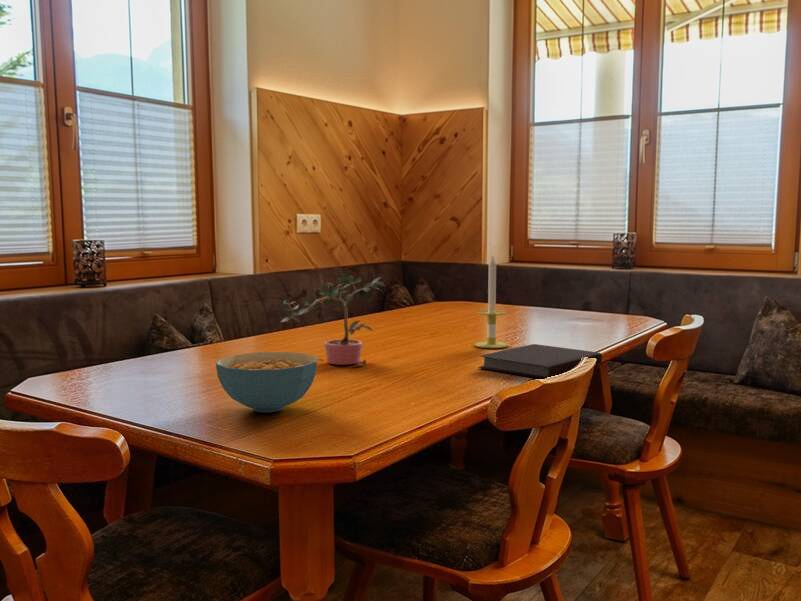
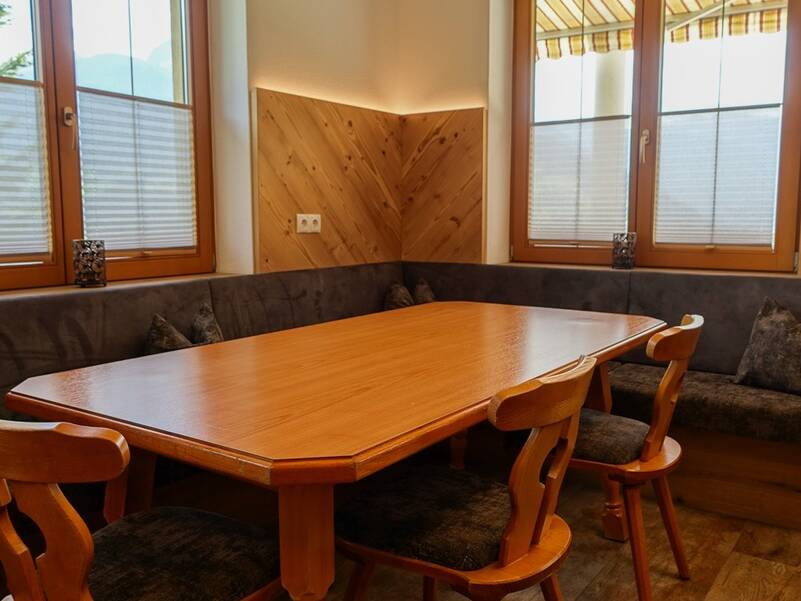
- notebook [477,343,603,379]
- potted plant [280,271,387,366]
- candle [473,253,510,349]
- cereal bowl [215,351,318,413]
